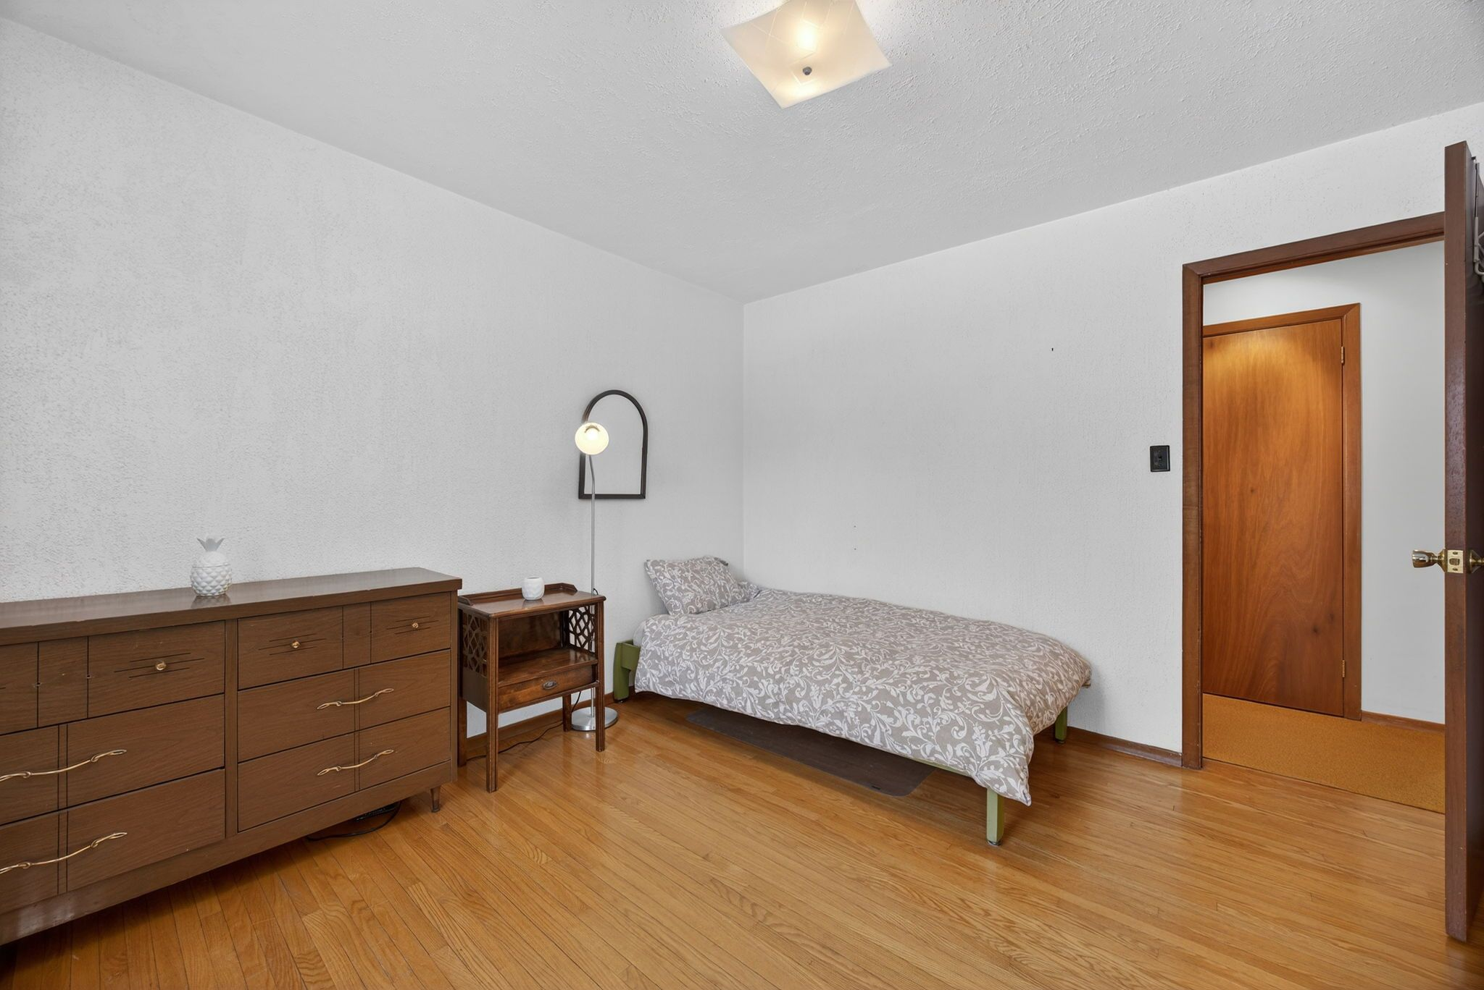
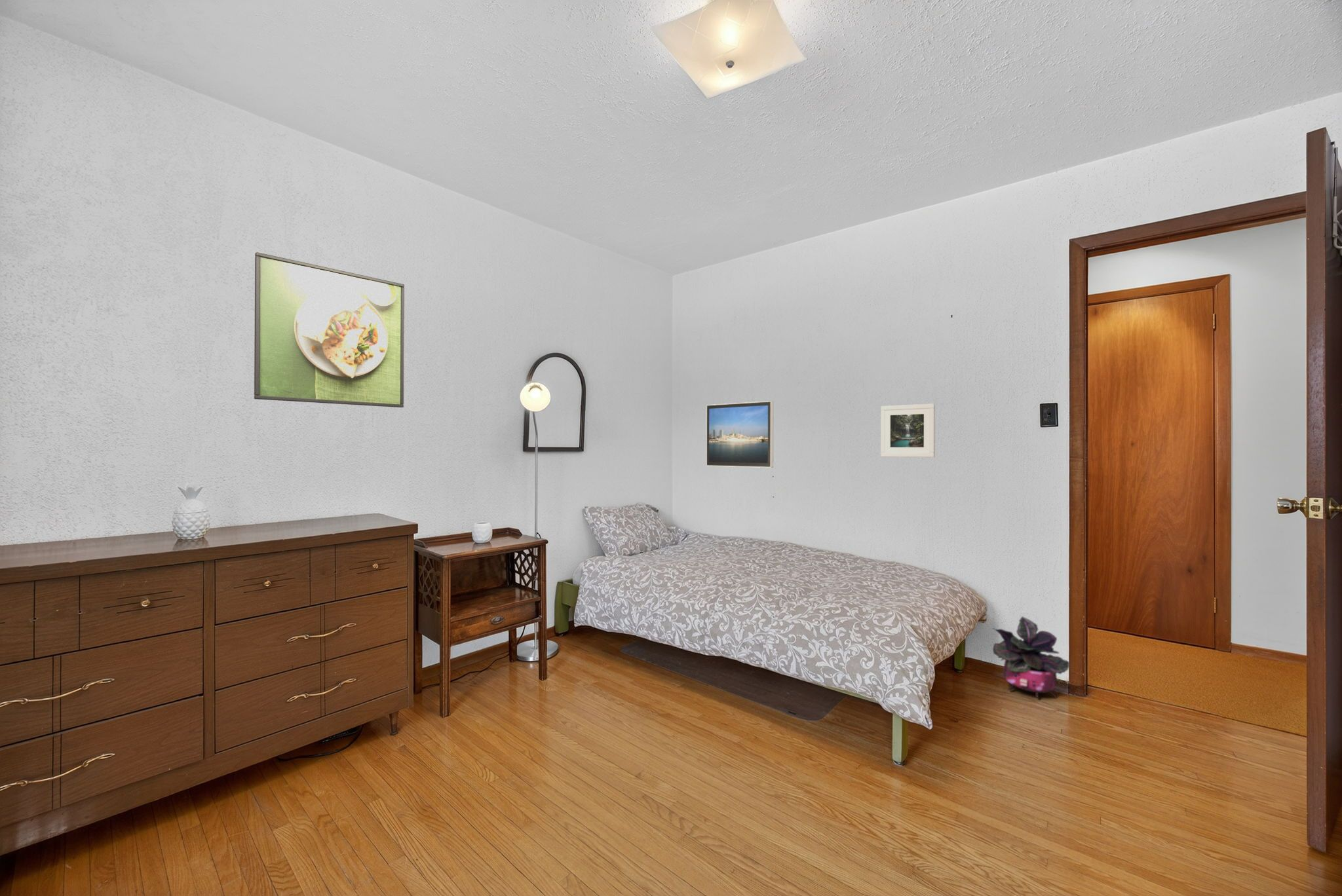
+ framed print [880,403,936,458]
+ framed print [254,252,405,408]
+ potted plant [992,616,1070,698]
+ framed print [706,400,774,468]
